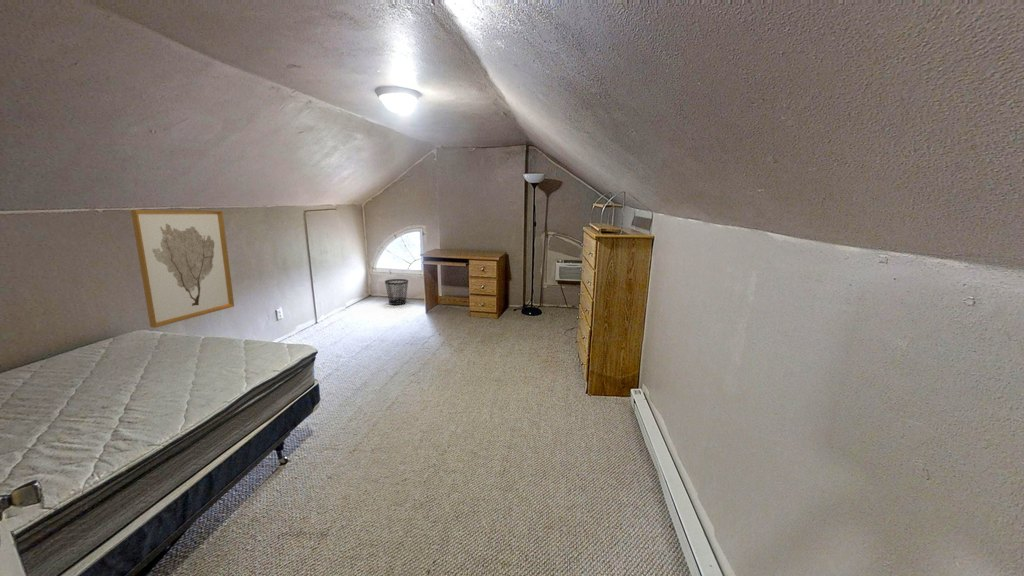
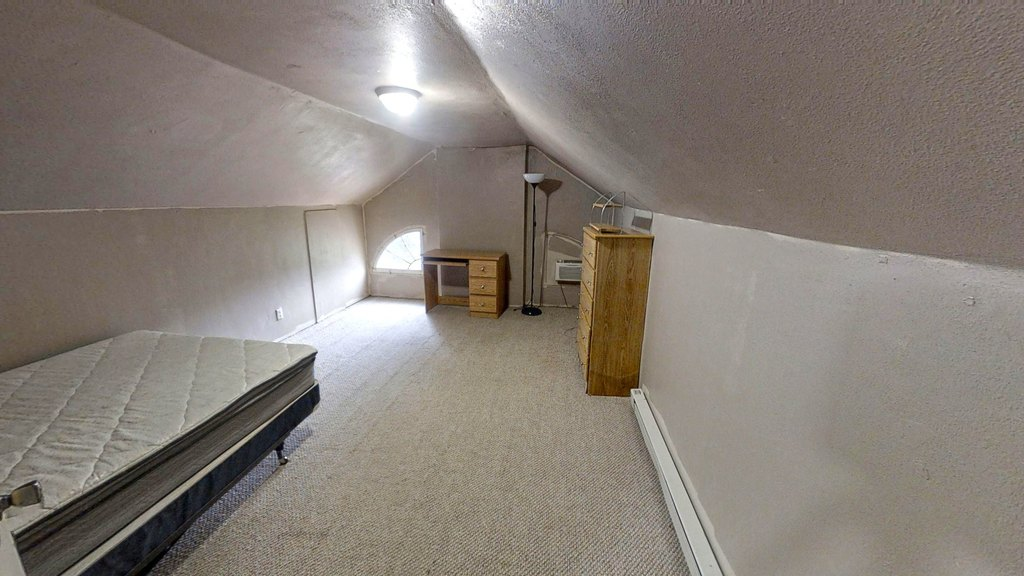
- wastebasket [384,278,409,306]
- wall art [130,209,235,329]
